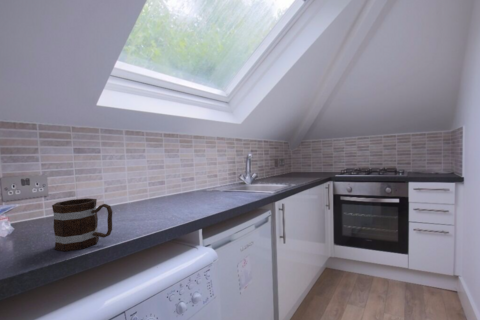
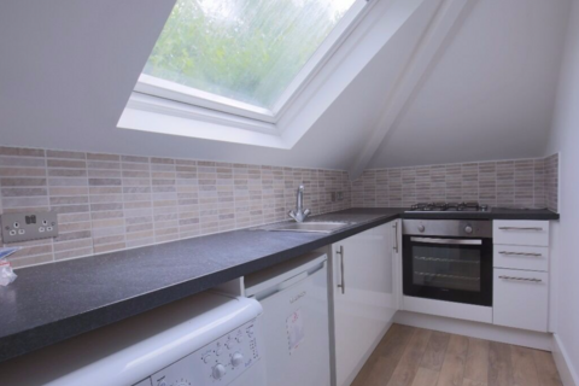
- mug [51,197,113,252]
